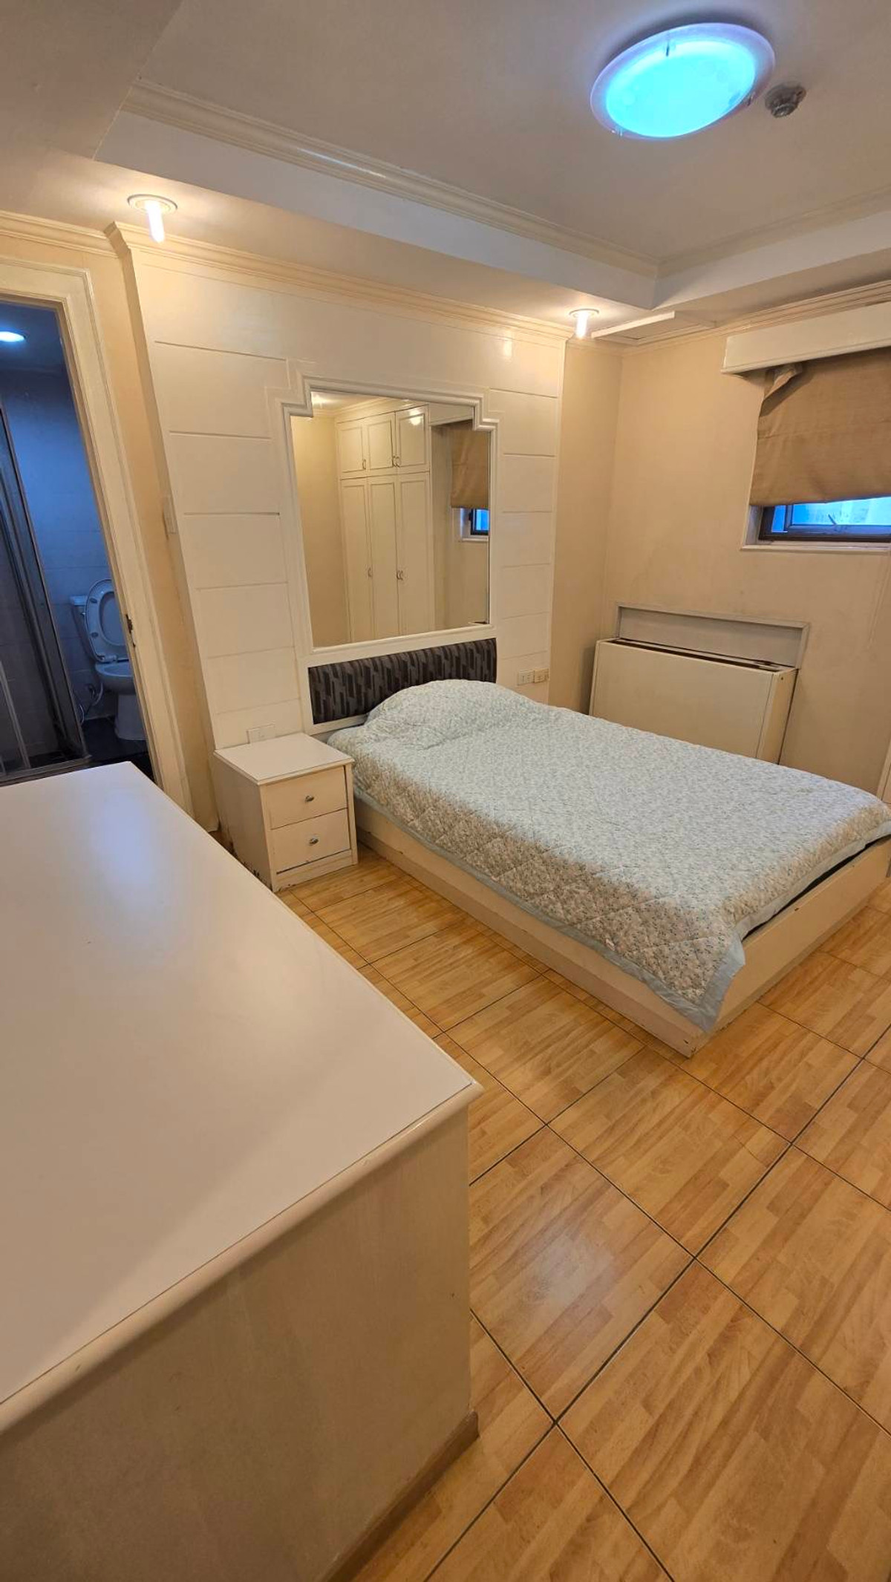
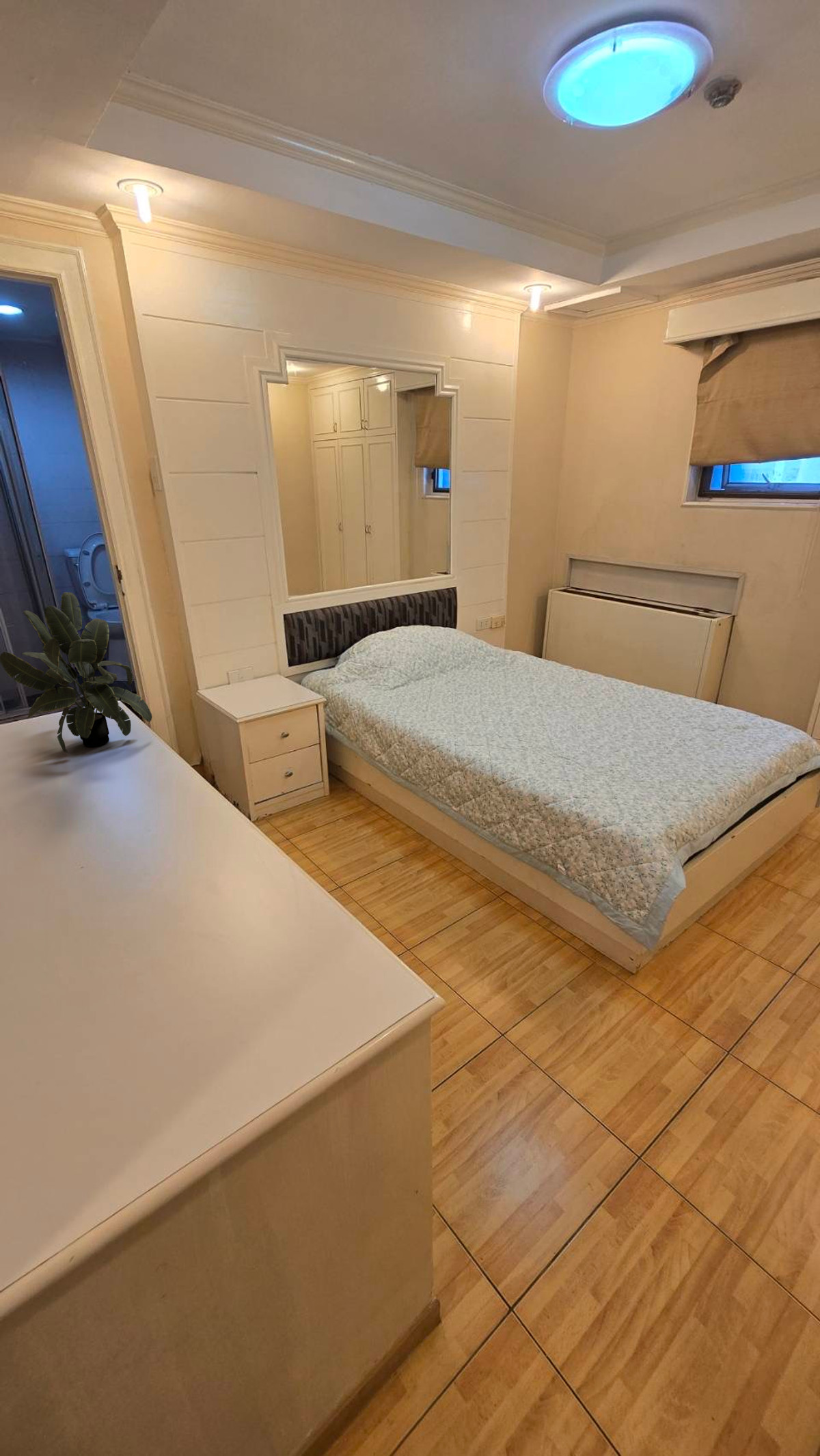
+ potted plant [0,592,152,753]
